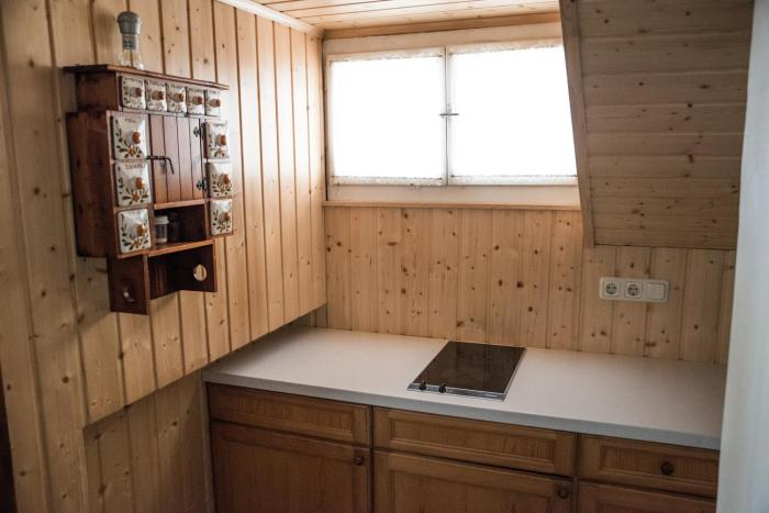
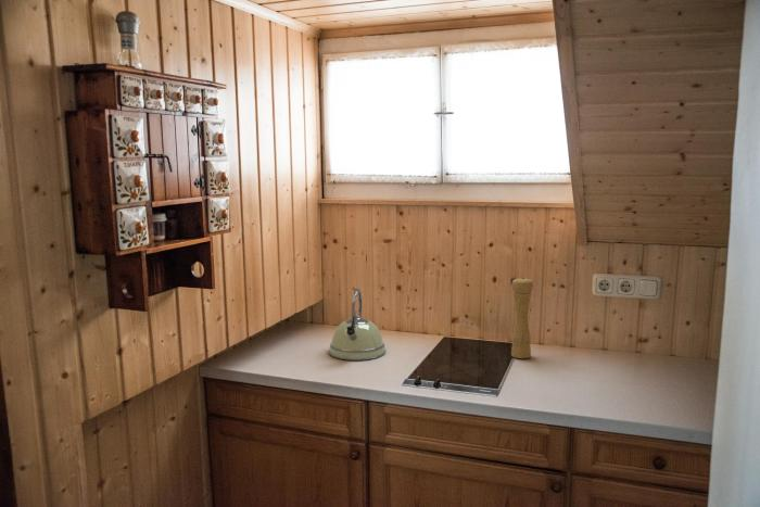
+ kettle [328,287,387,362]
+ pepper mill [510,276,534,359]
